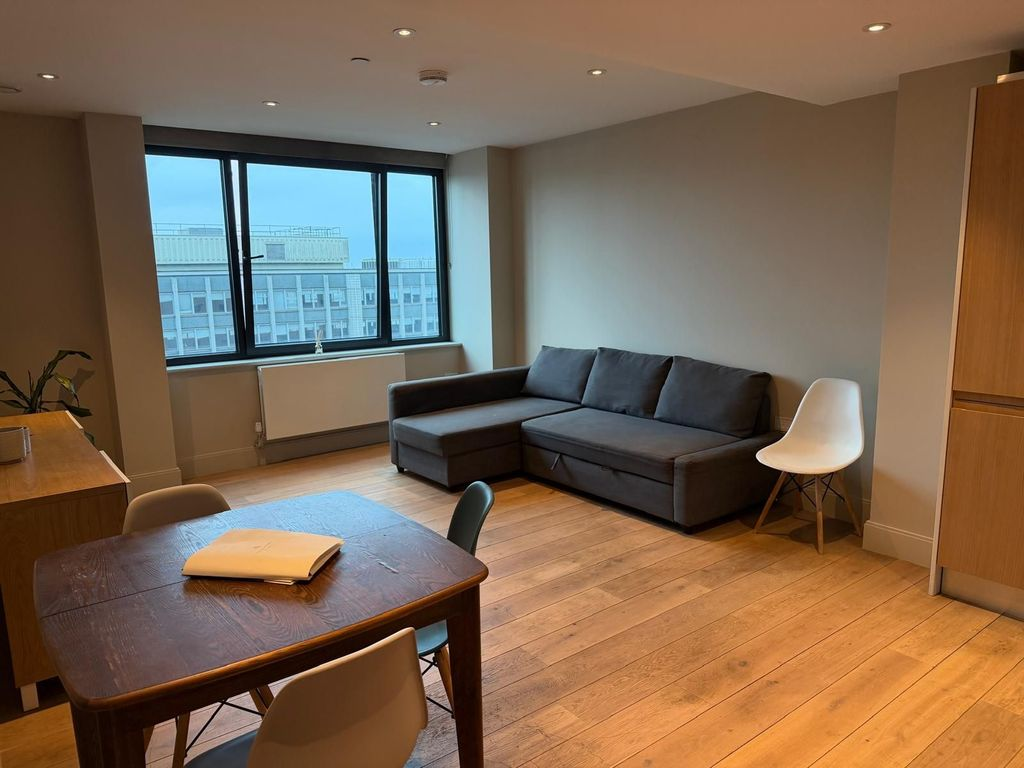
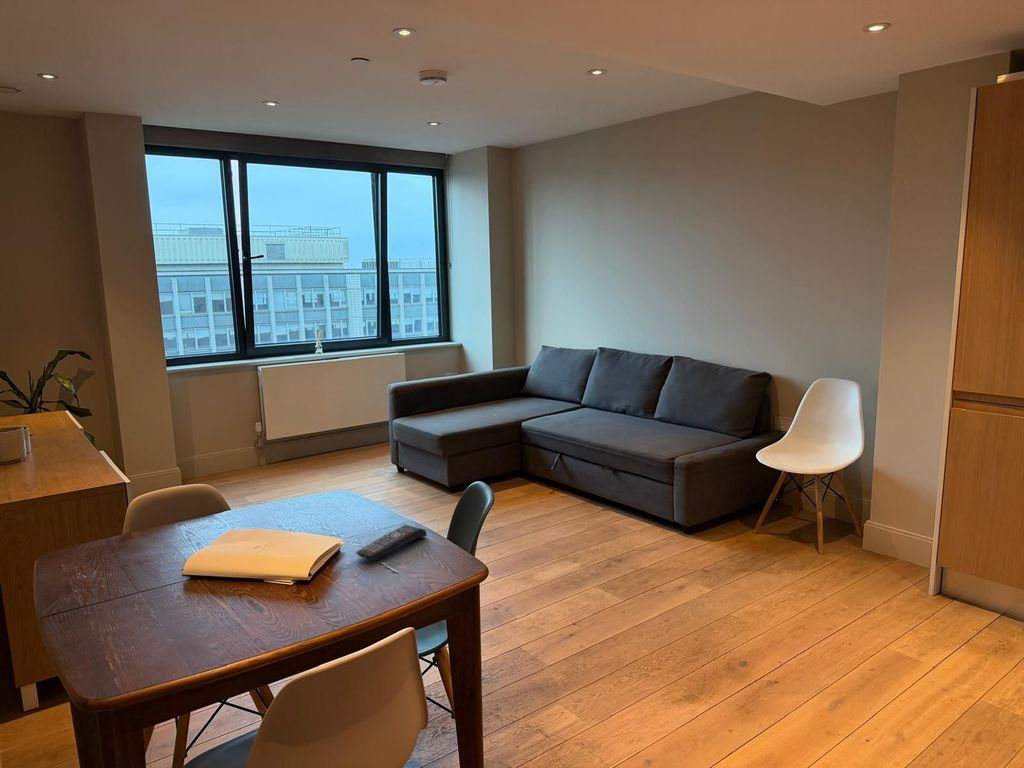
+ remote control [355,524,428,562]
